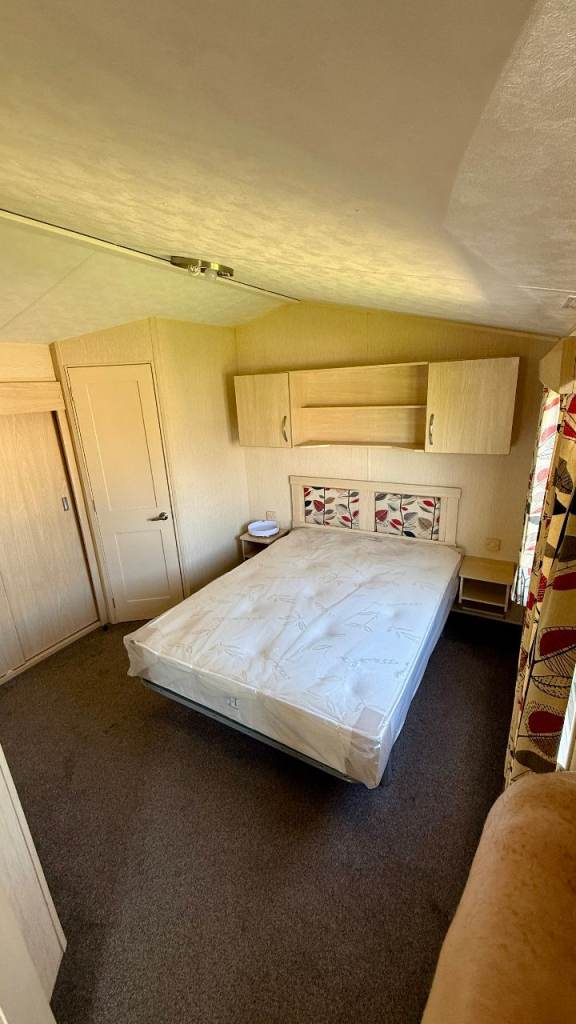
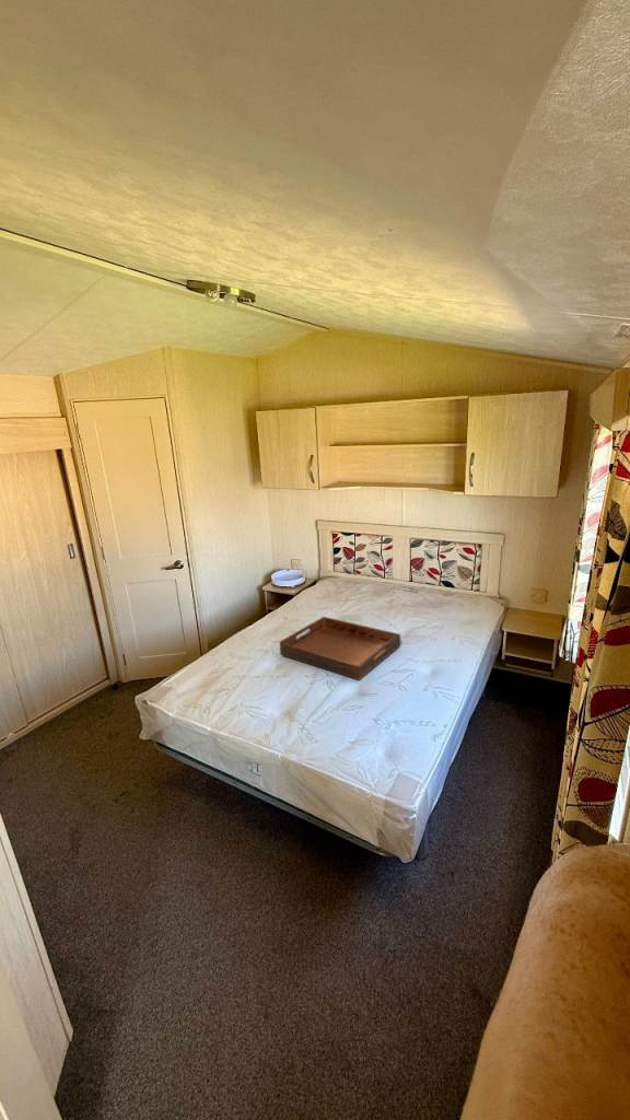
+ serving tray [279,616,401,681]
